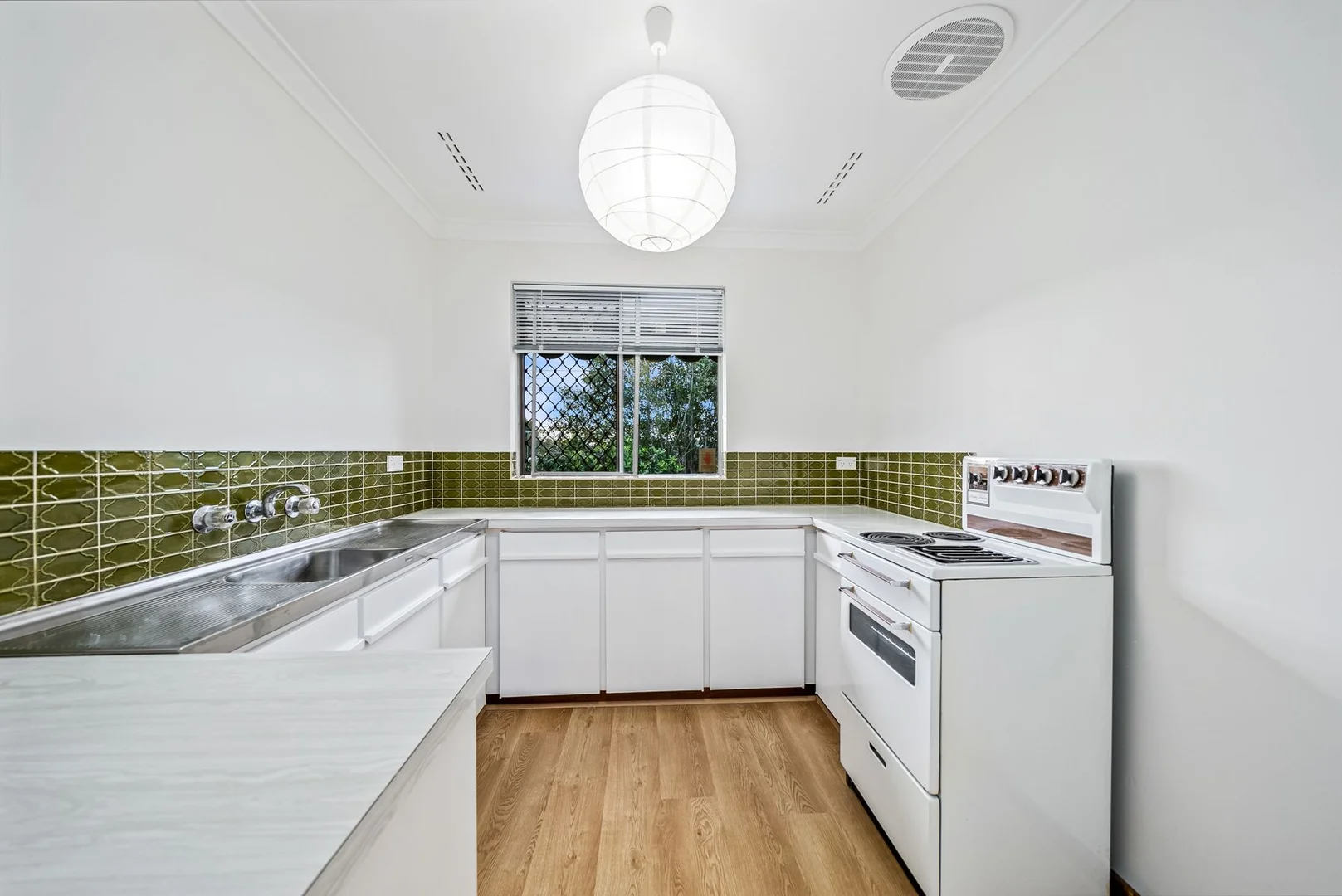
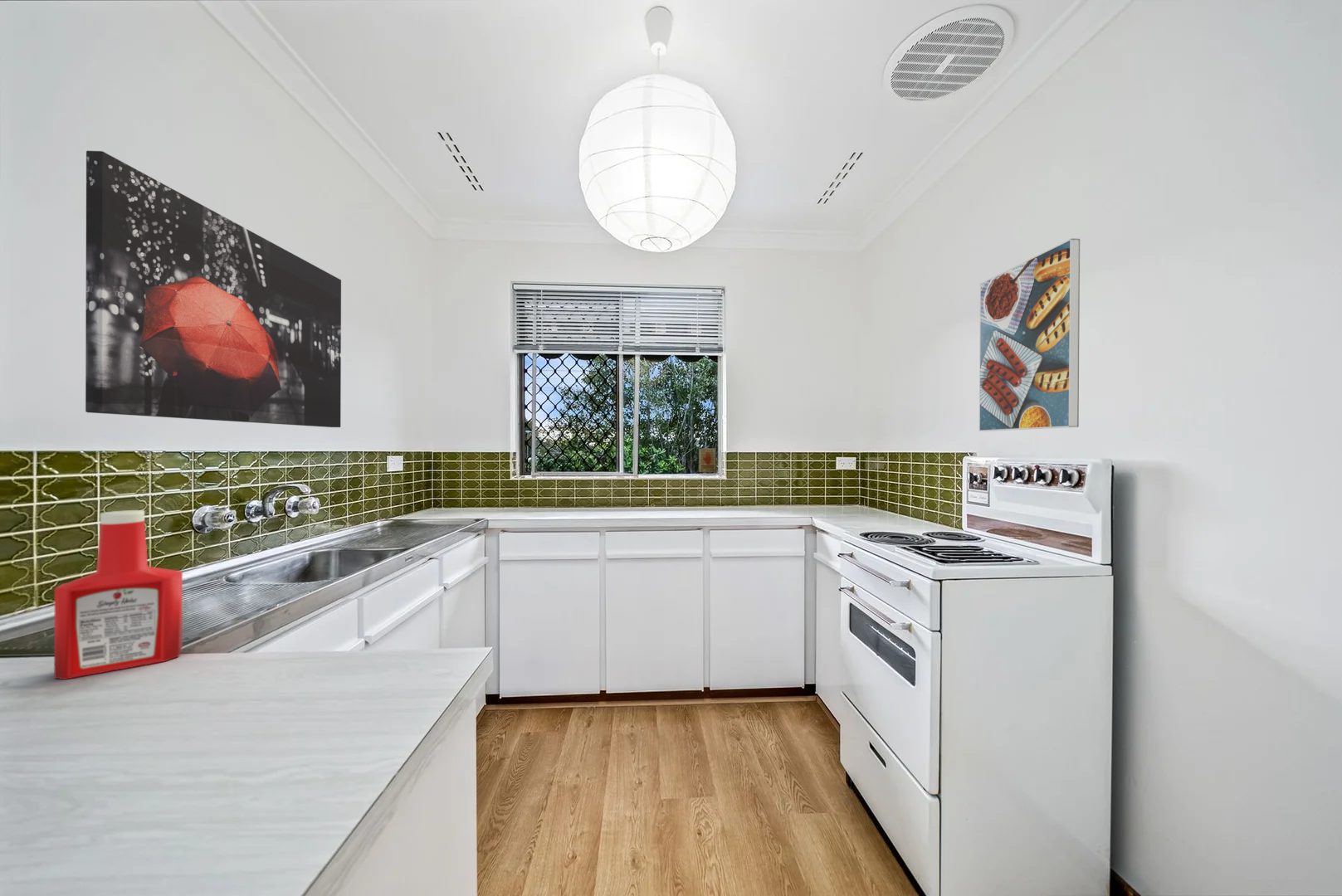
+ soap bottle [53,509,183,680]
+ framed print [978,238,1081,432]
+ wall art [85,150,342,428]
